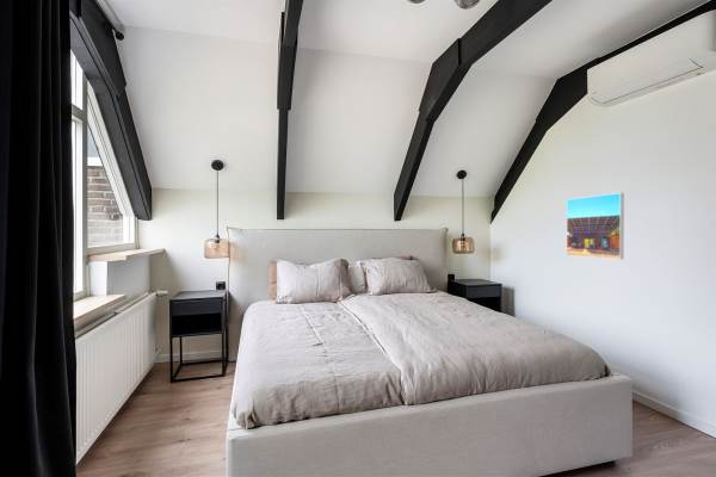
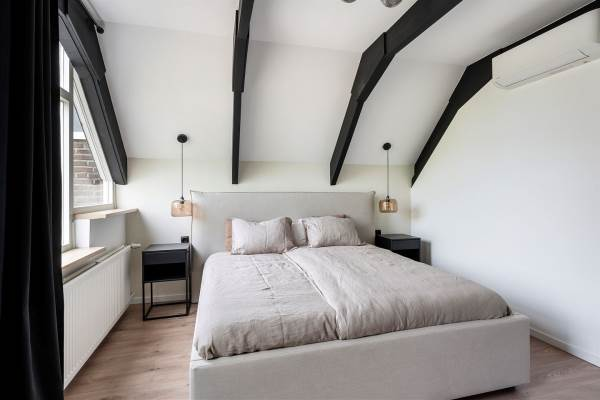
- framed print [566,192,625,260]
